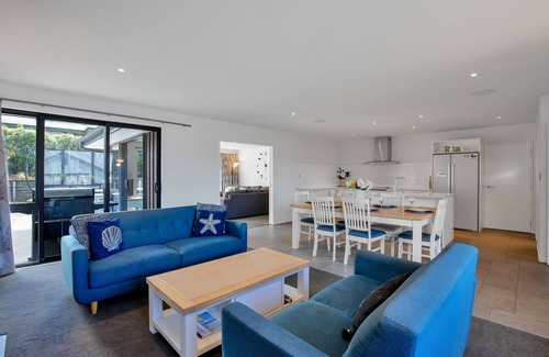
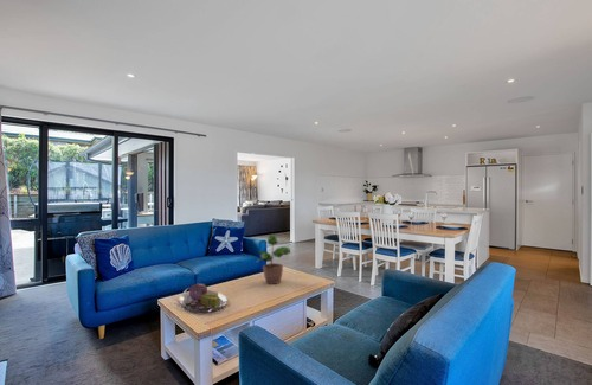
+ serving tray [178,283,229,314]
+ potted plant [256,233,291,285]
